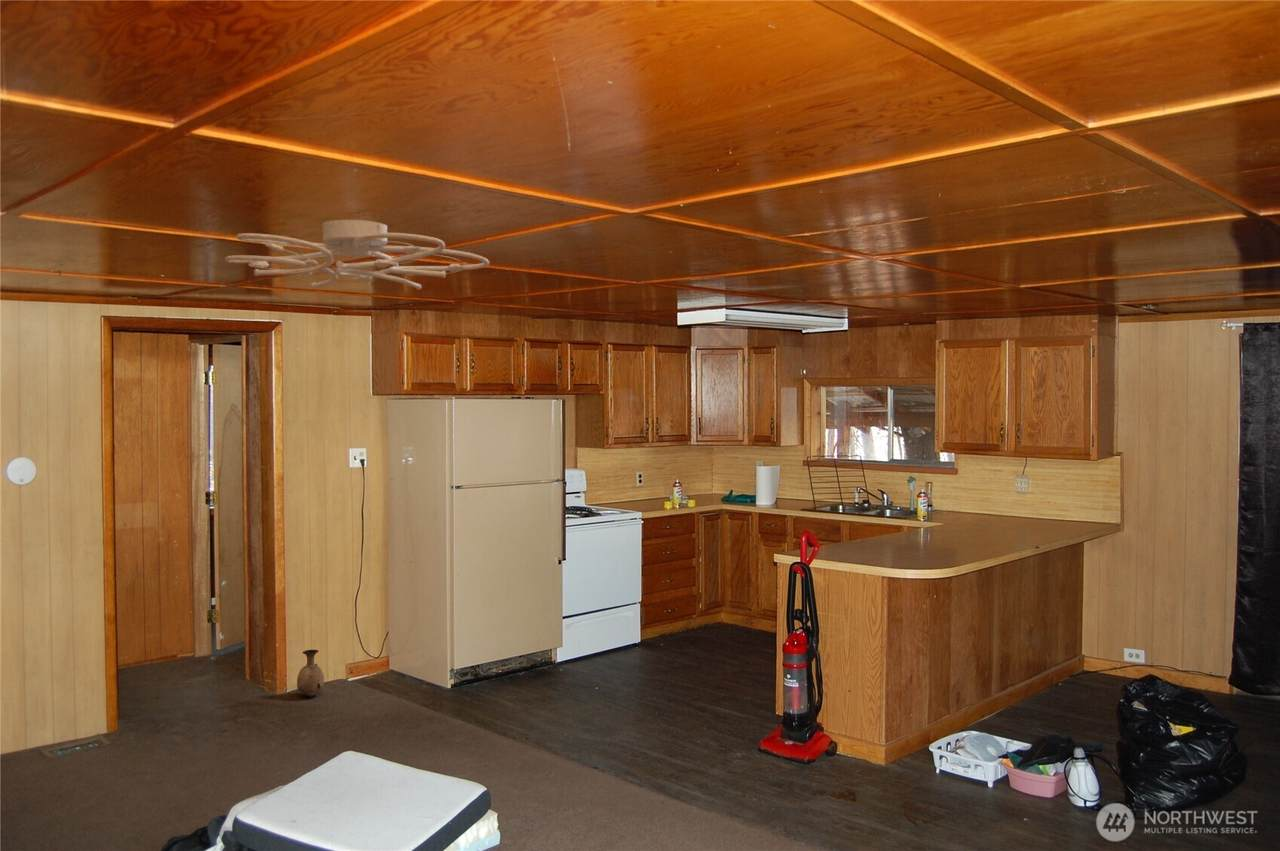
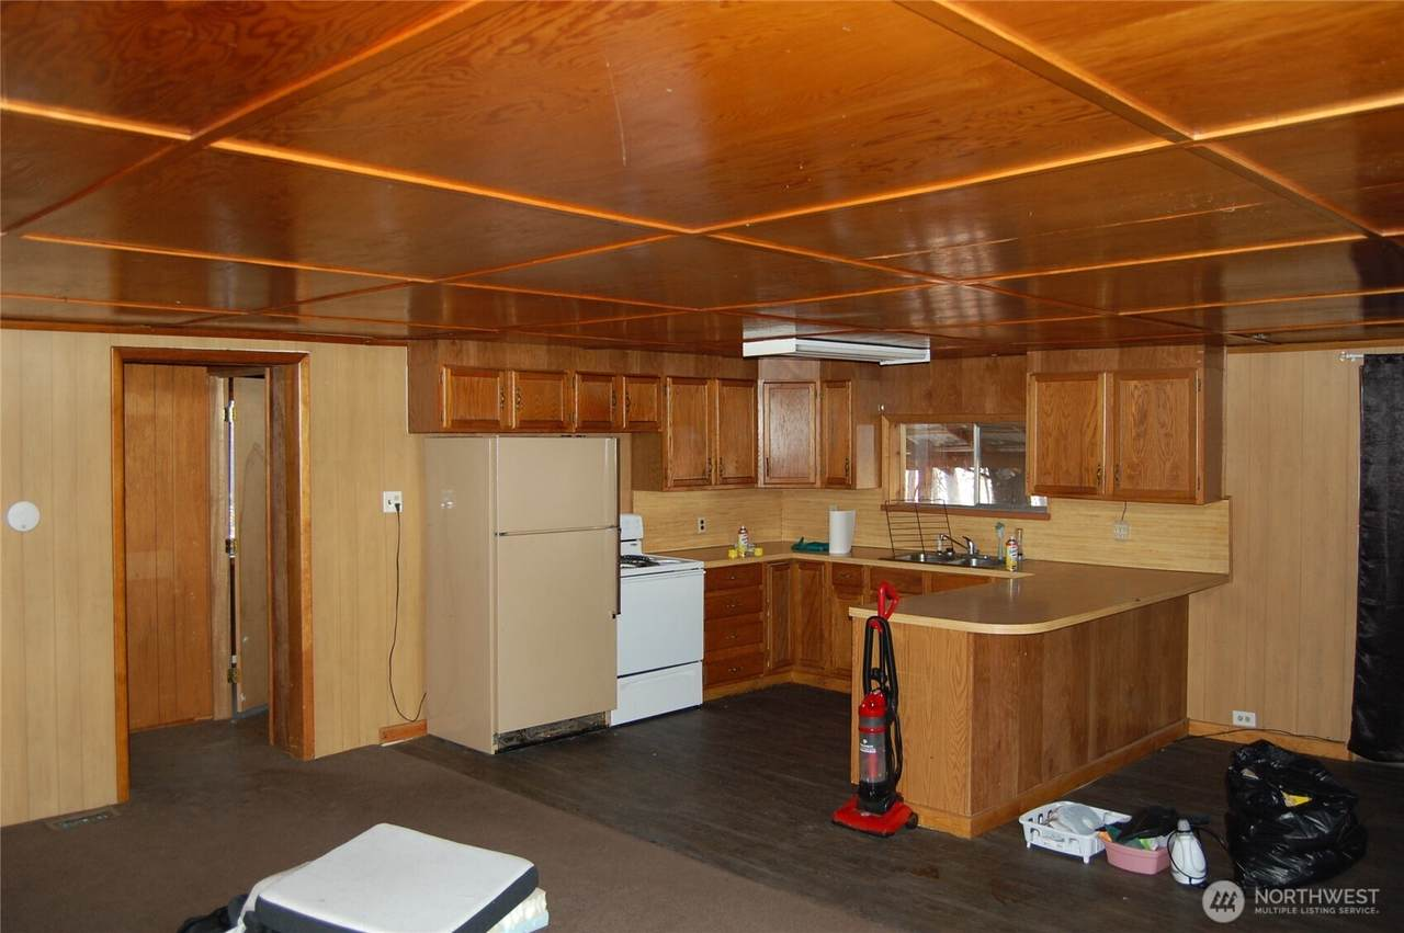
- vase [296,649,325,698]
- ceiling light fixture [224,219,490,291]
